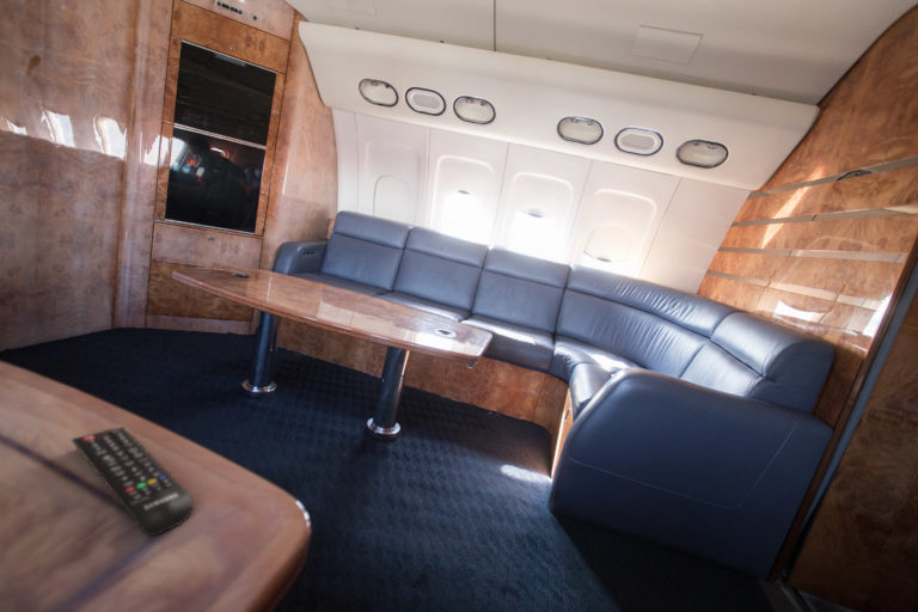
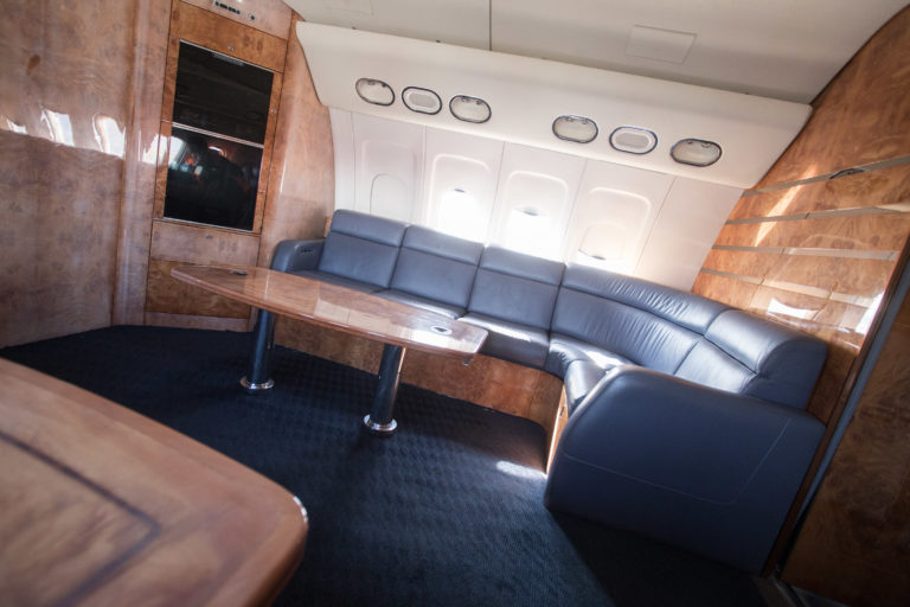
- remote control [71,426,195,537]
